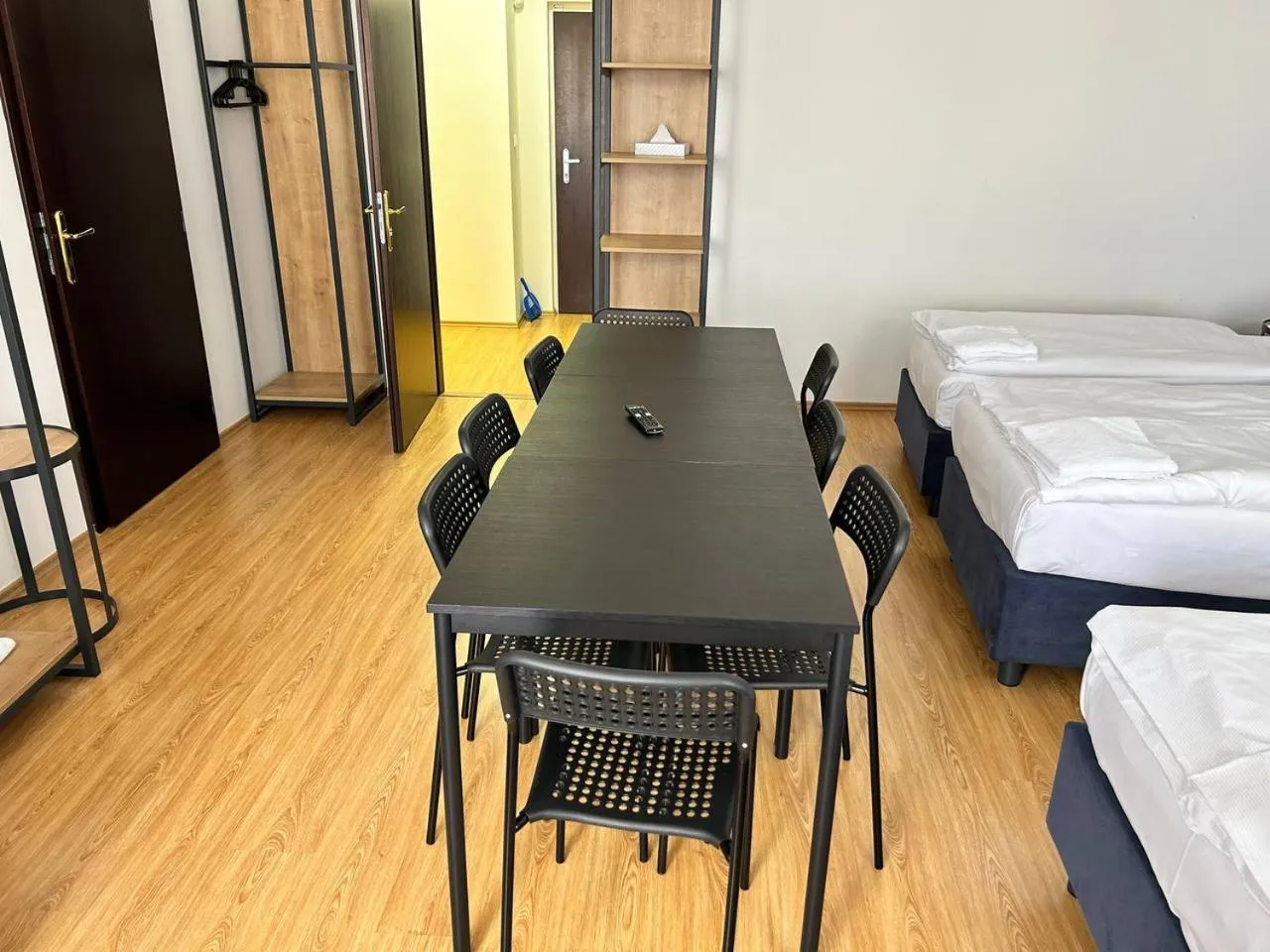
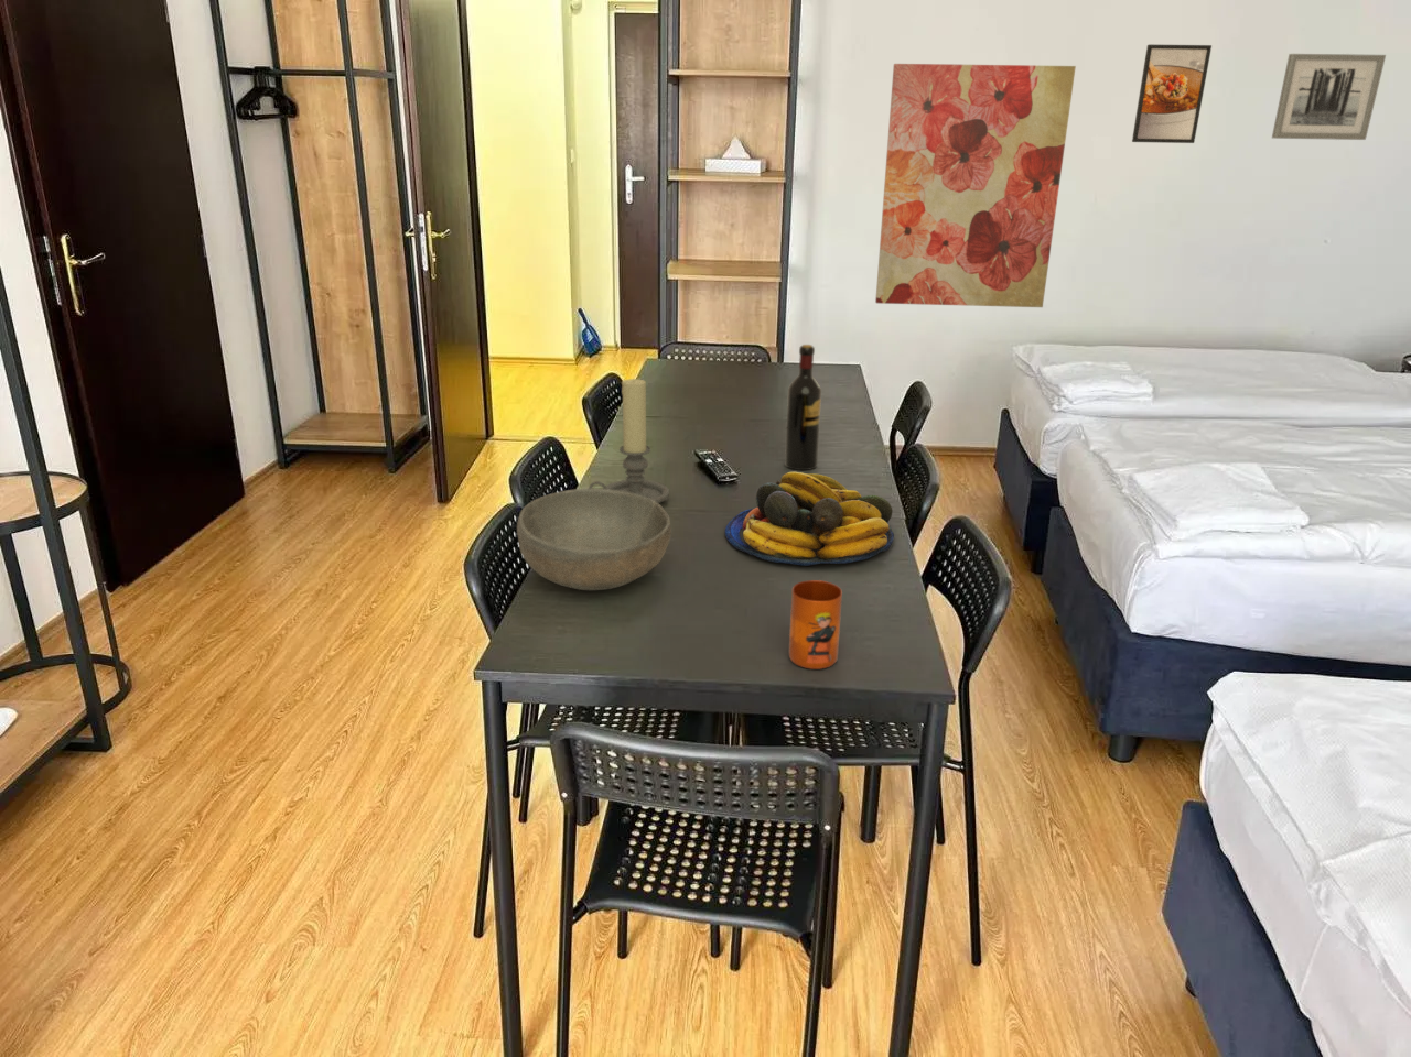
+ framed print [1131,43,1212,144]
+ bowl [516,487,672,592]
+ wall art [1271,53,1387,141]
+ candle holder [588,378,670,504]
+ mug [788,580,843,671]
+ fruit bowl [724,471,895,567]
+ wall art [874,63,1077,309]
+ wine bottle [783,343,822,471]
